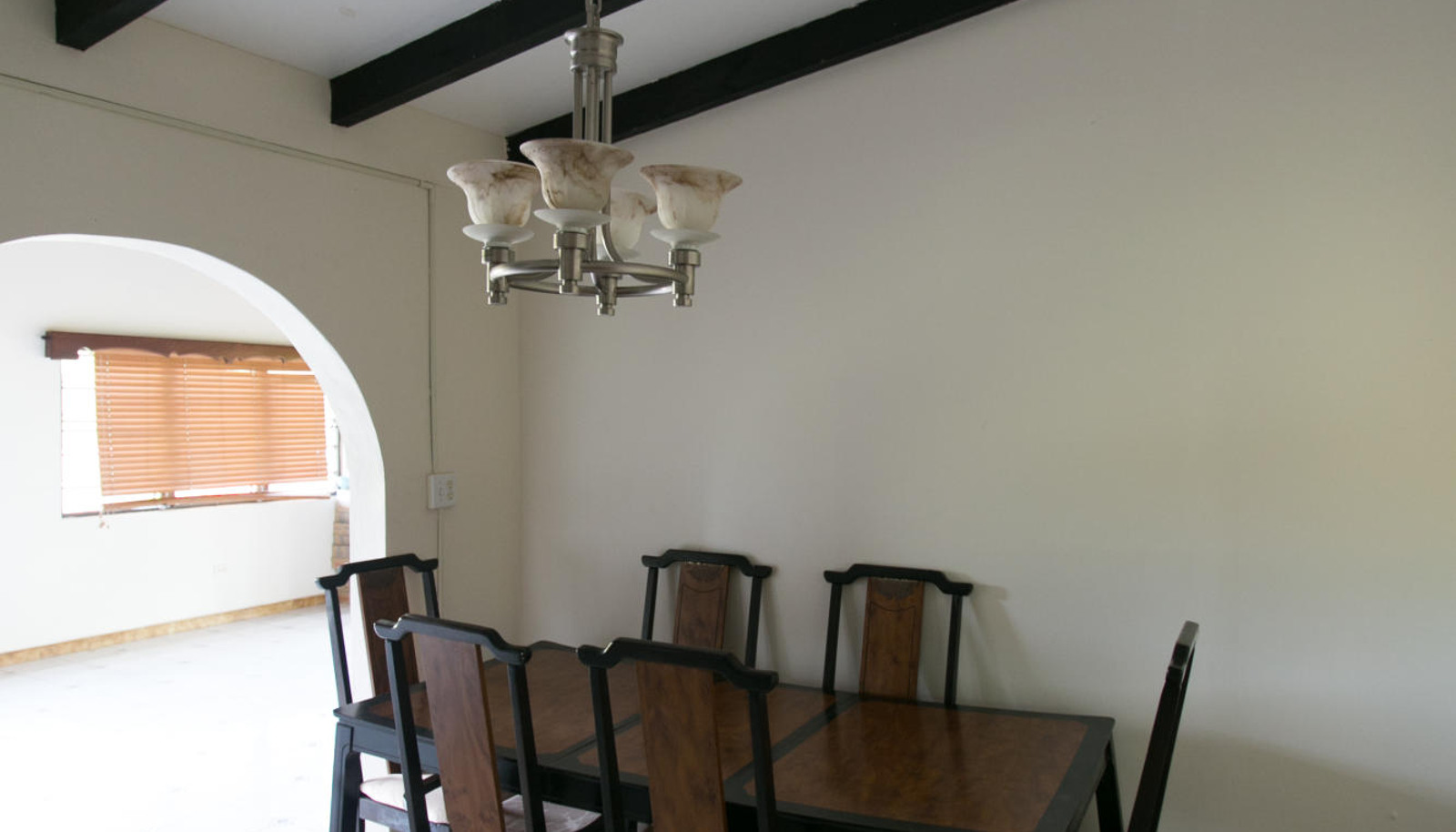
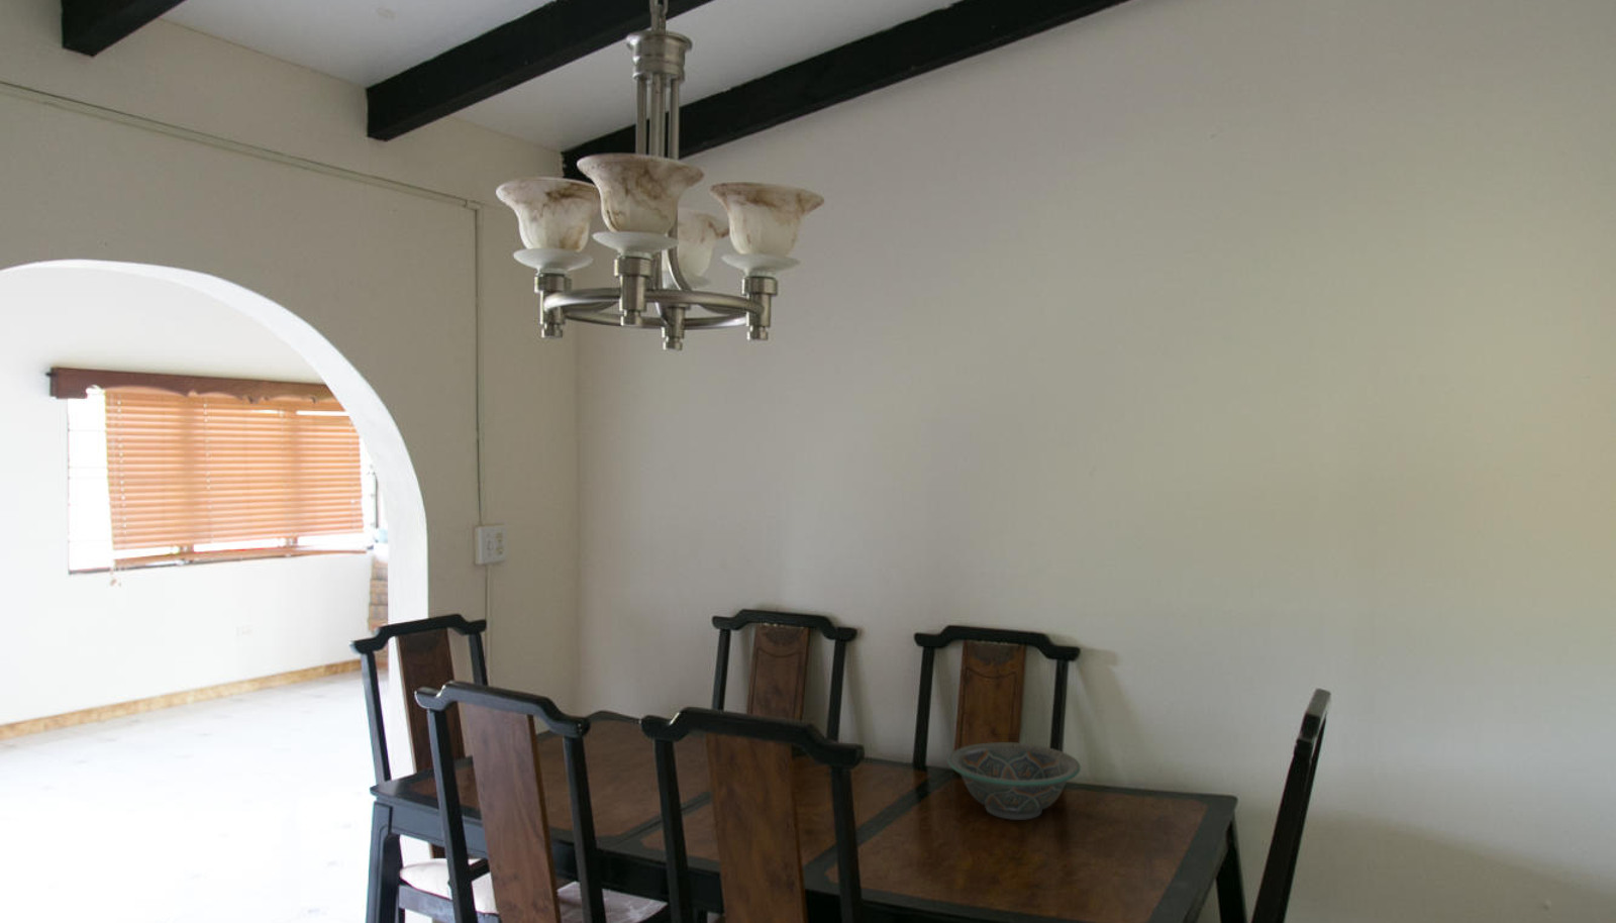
+ decorative bowl [948,741,1082,821]
